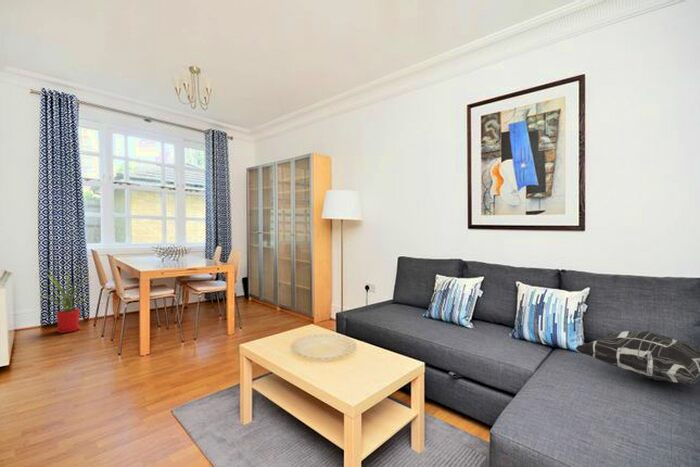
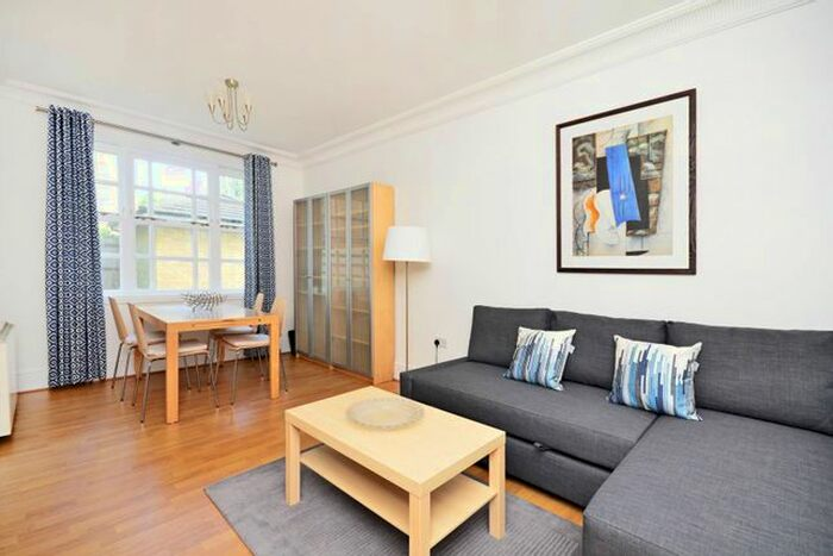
- house plant [35,265,92,334]
- decorative pillow [574,330,700,386]
